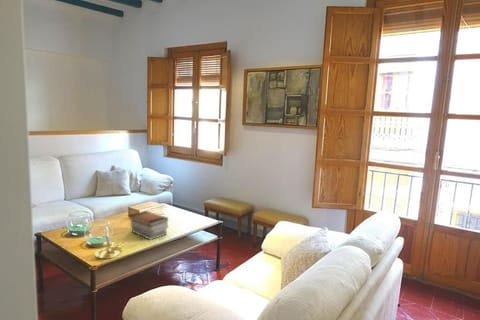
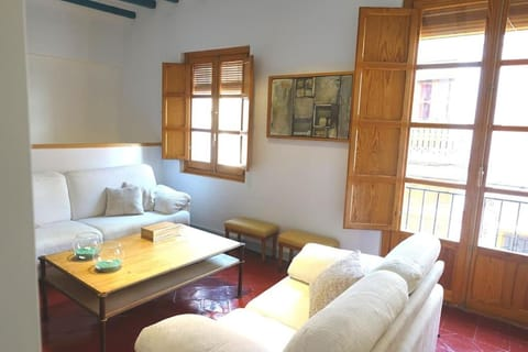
- candle holder [94,229,126,260]
- book stack [127,210,169,241]
